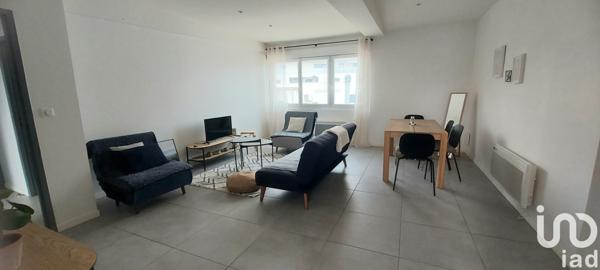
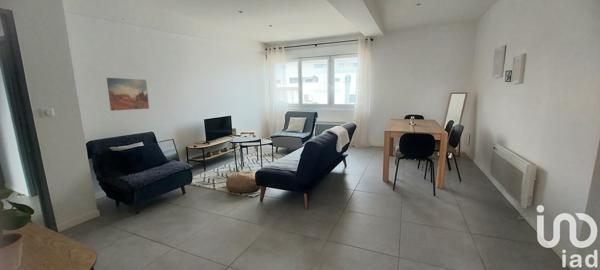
+ wall art [106,77,150,112]
